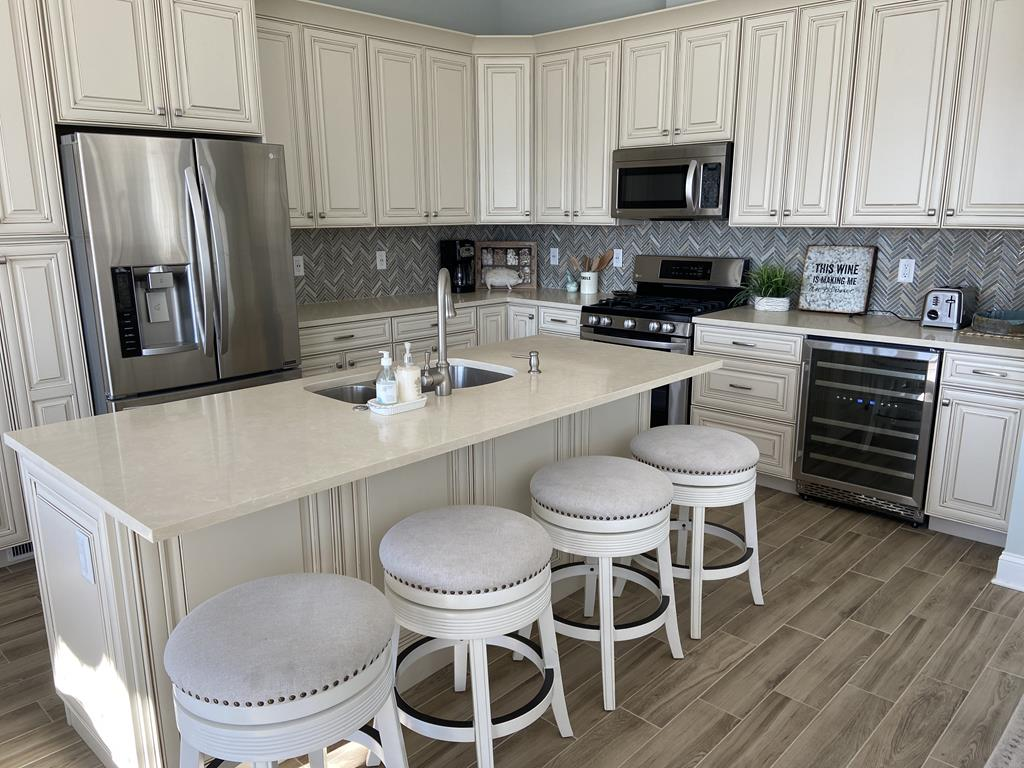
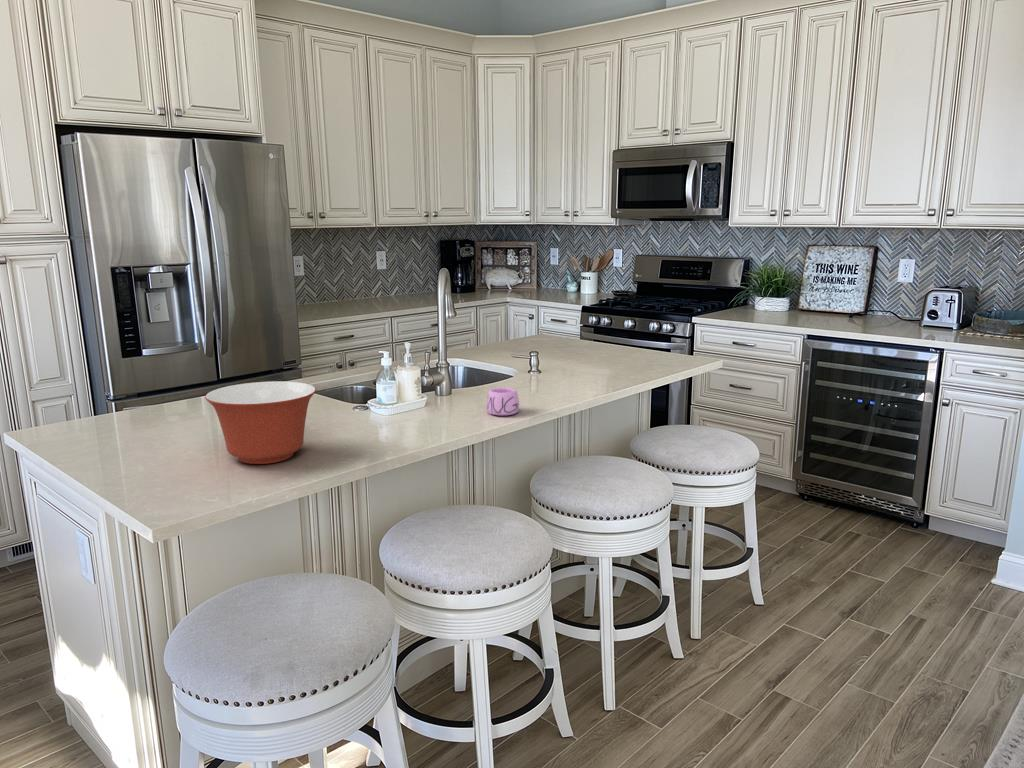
+ mug [486,387,520,416]
+ mixing bowl [204,381,317,465]
